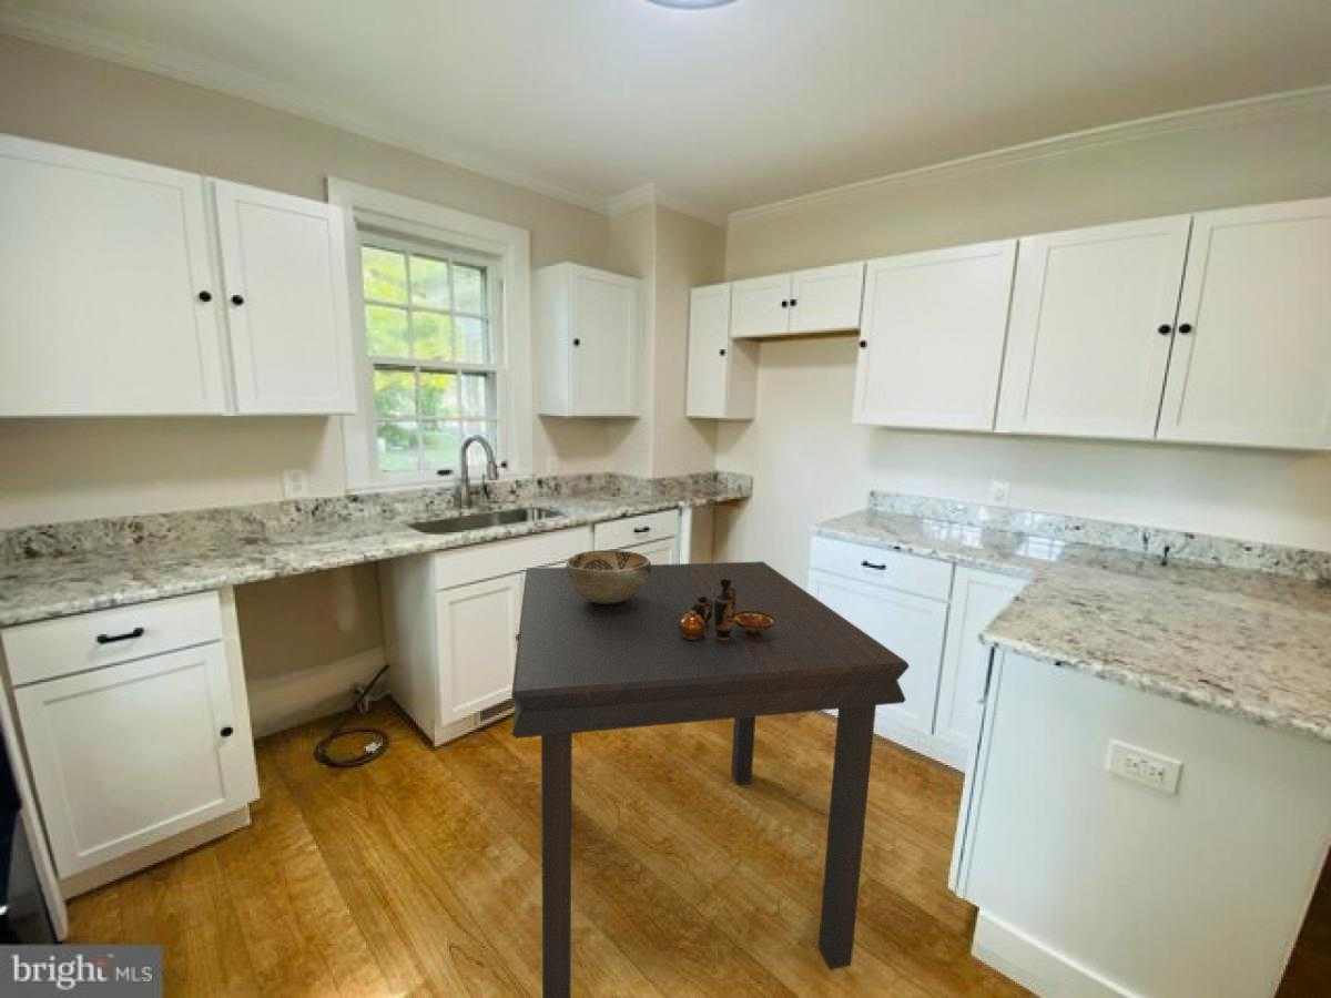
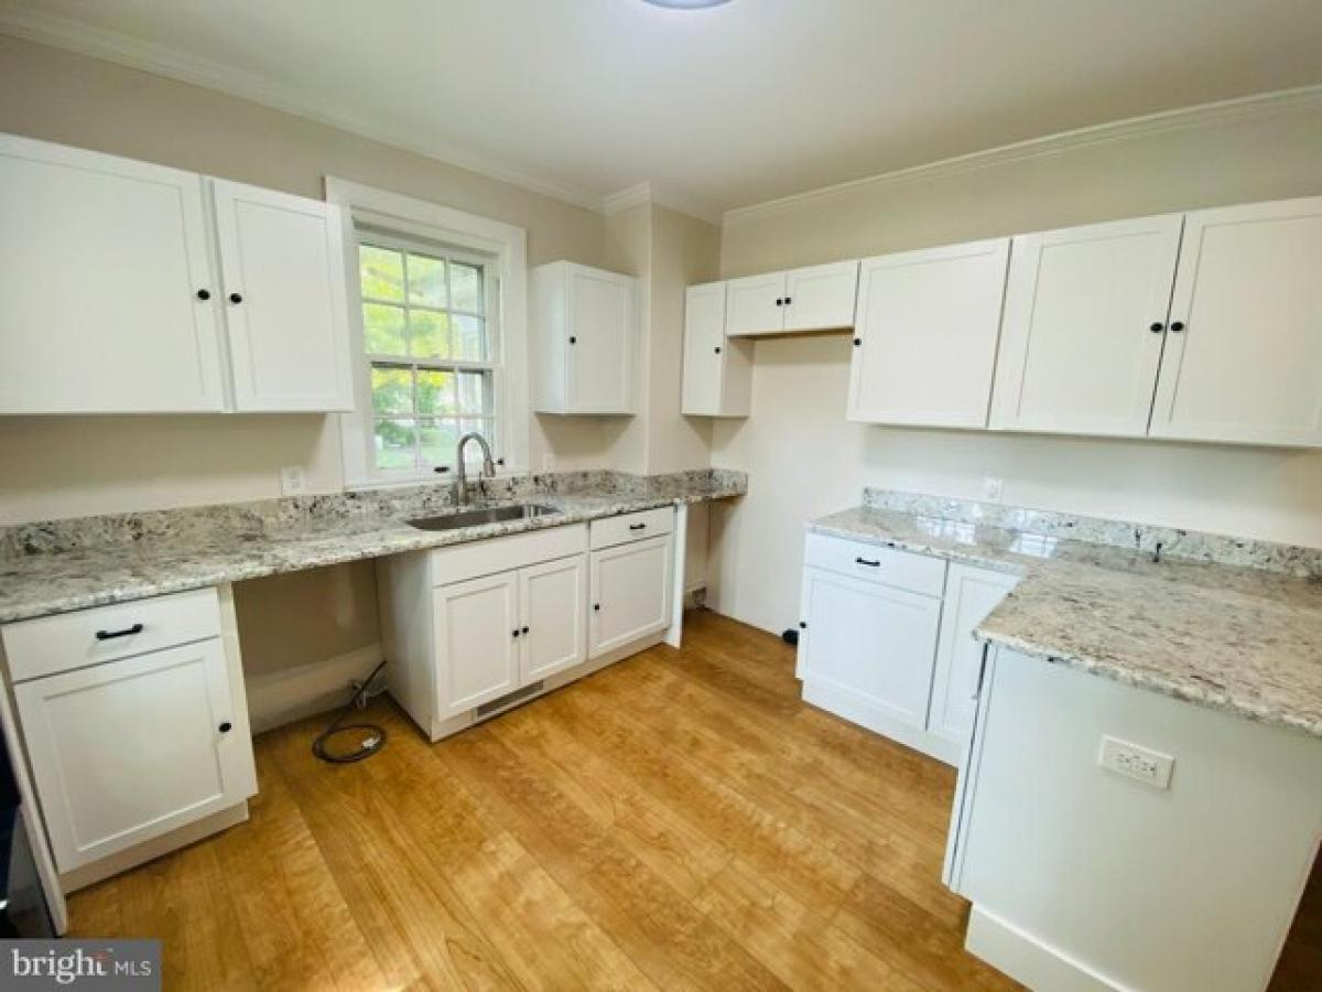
- dining table [510,560,911,998]
- vase [679,579,775,640]
- decorative bowl [565,549,652,603]
